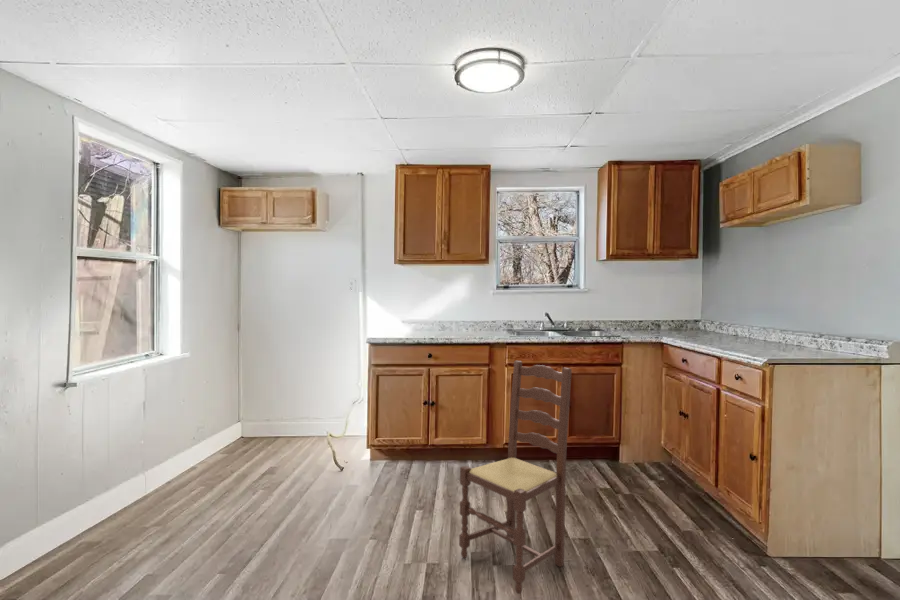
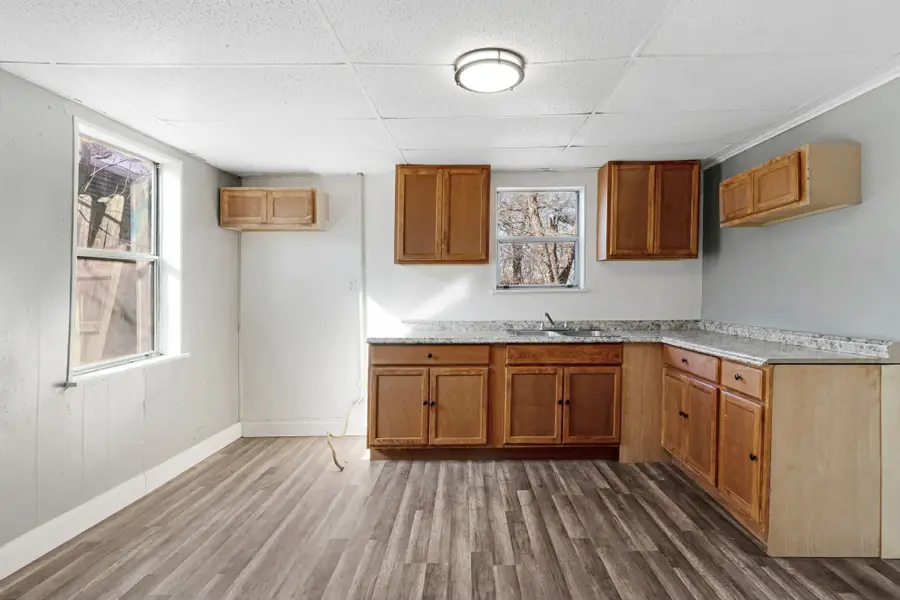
- dining chair [458,360,573,595]
